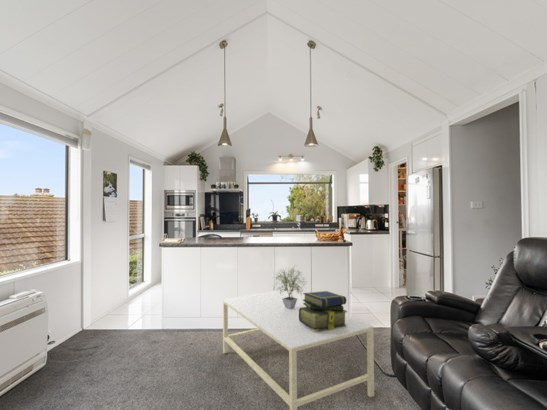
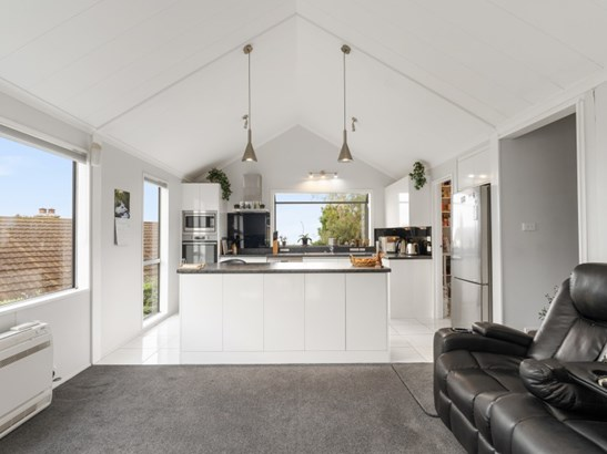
- potted plant [272,265,307,309]
- coffee table [222,290,375,410]
- stack of books [299,290,348,331]
